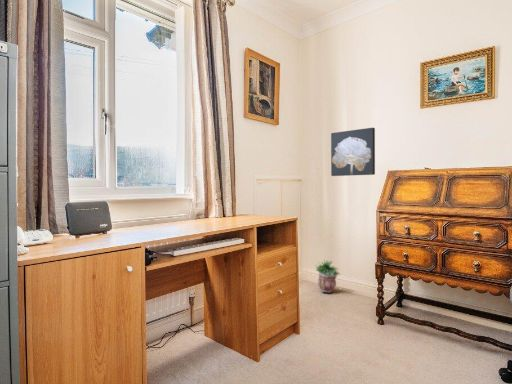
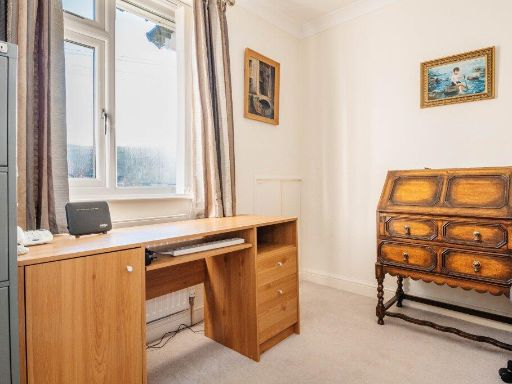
- potted plant [315,259,341,293]
- wall art [330,127,376,177]
